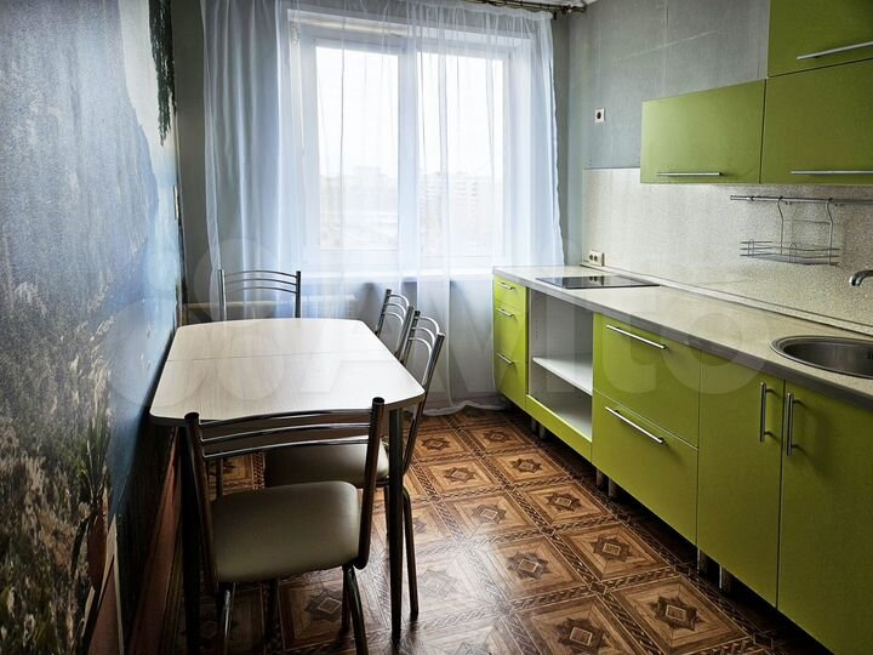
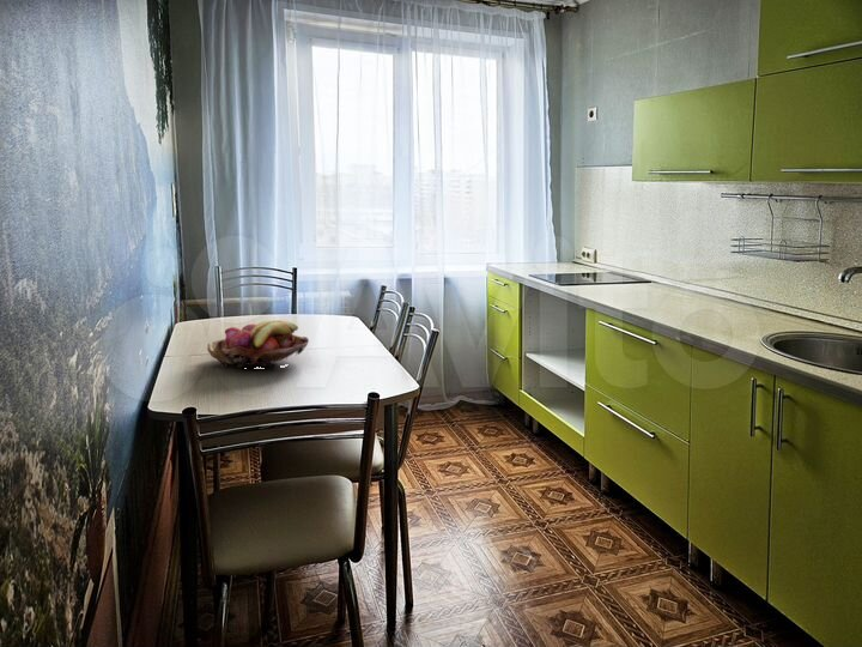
+ fruit basket [206,319,310,369]
